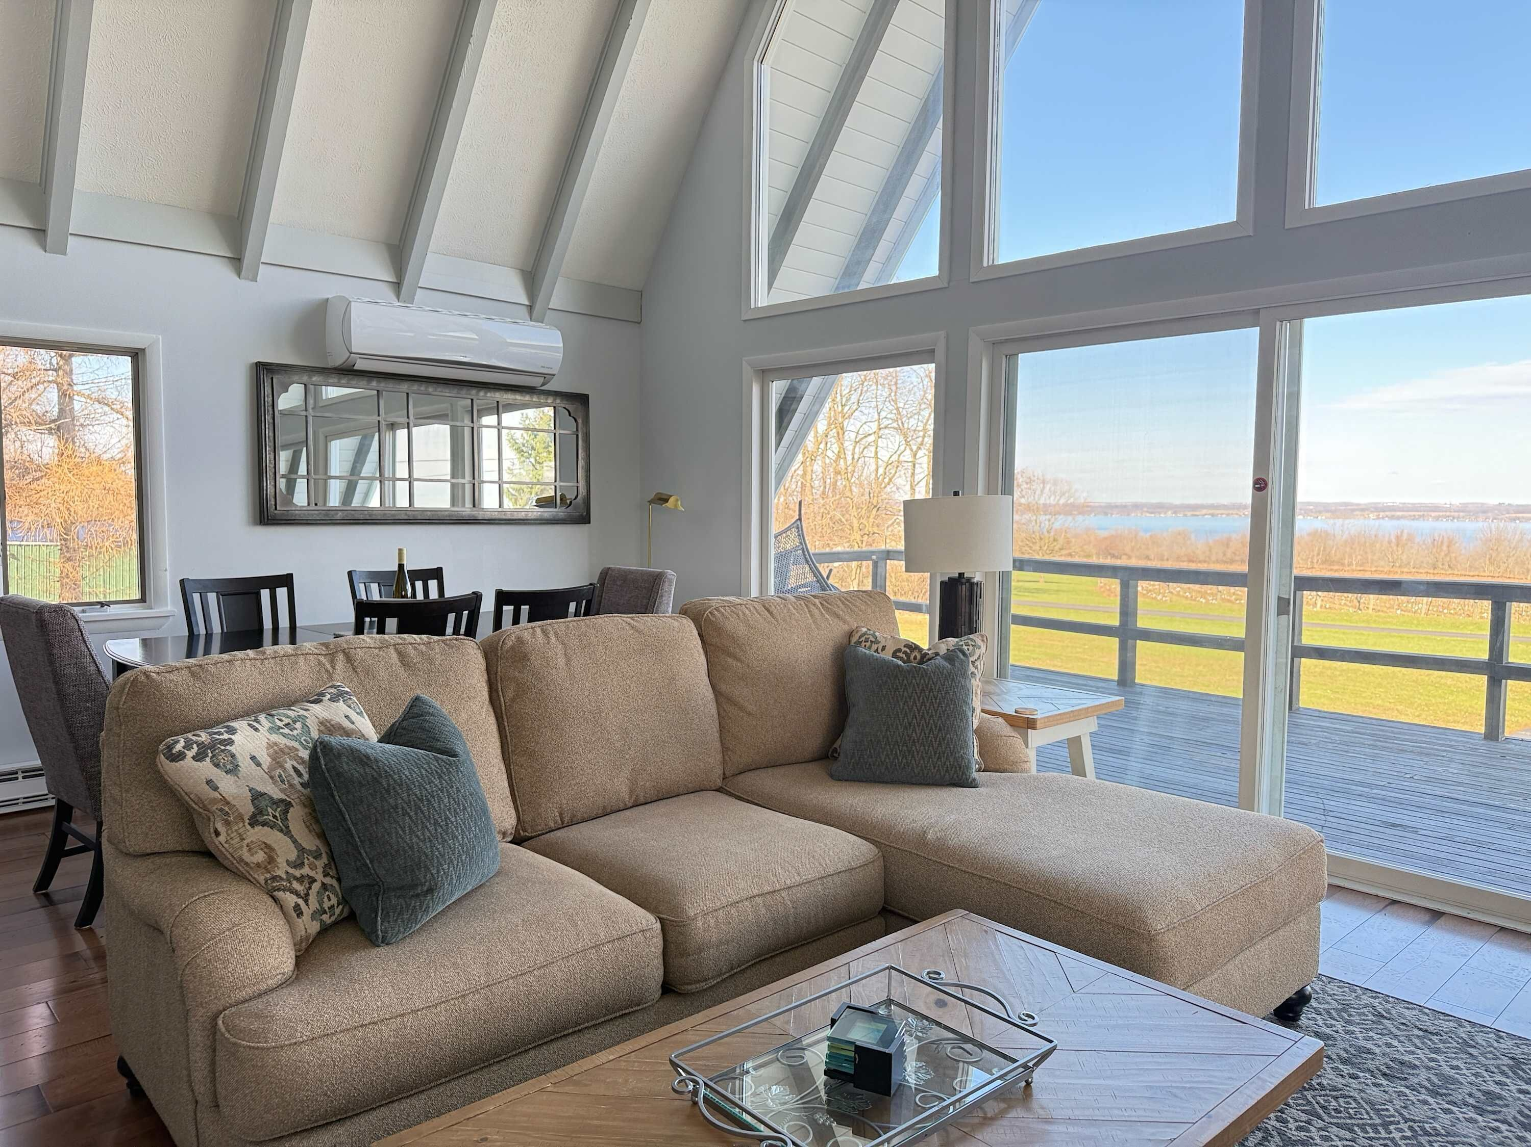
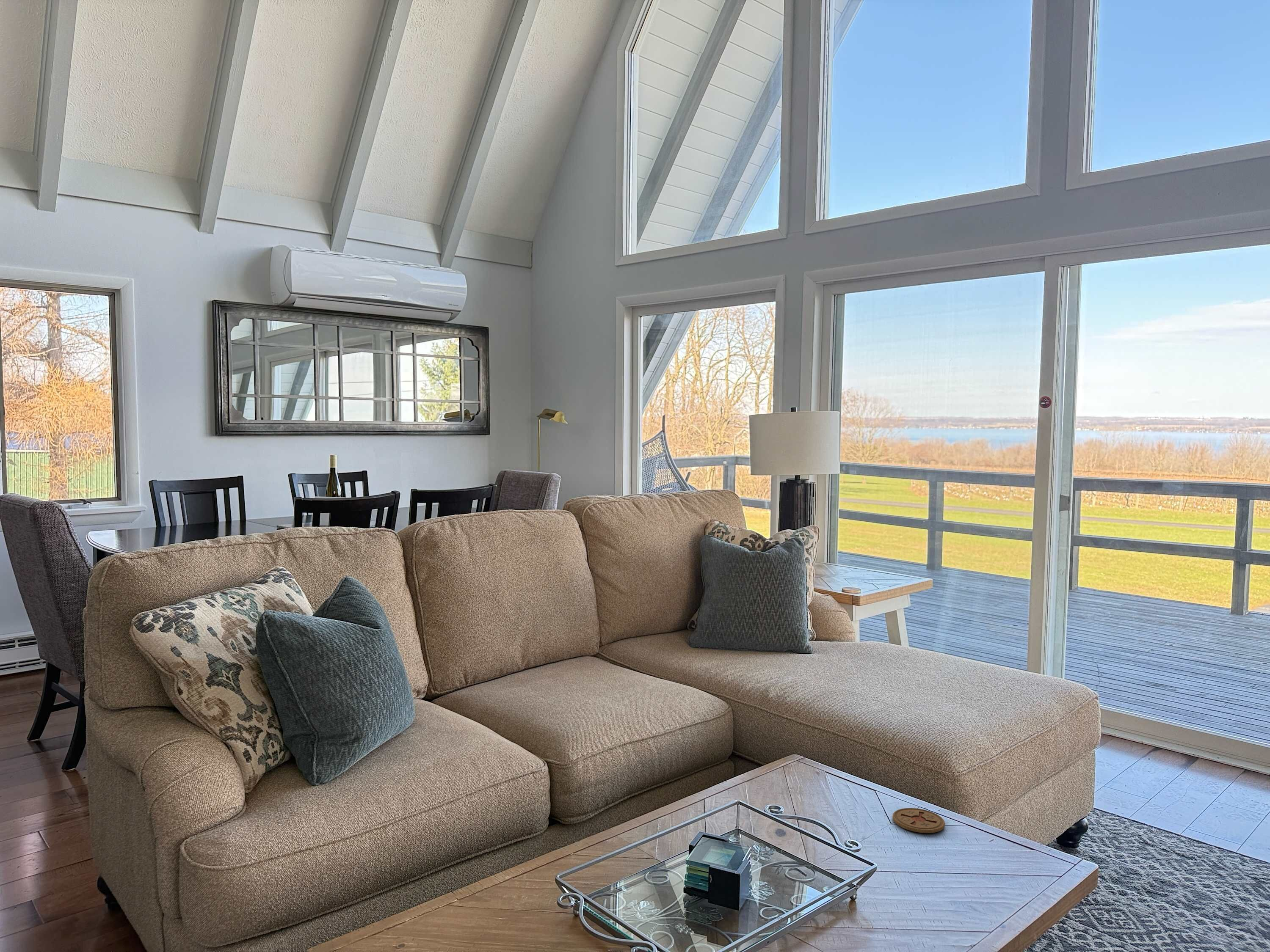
+ coaster [892,808,945,834]
